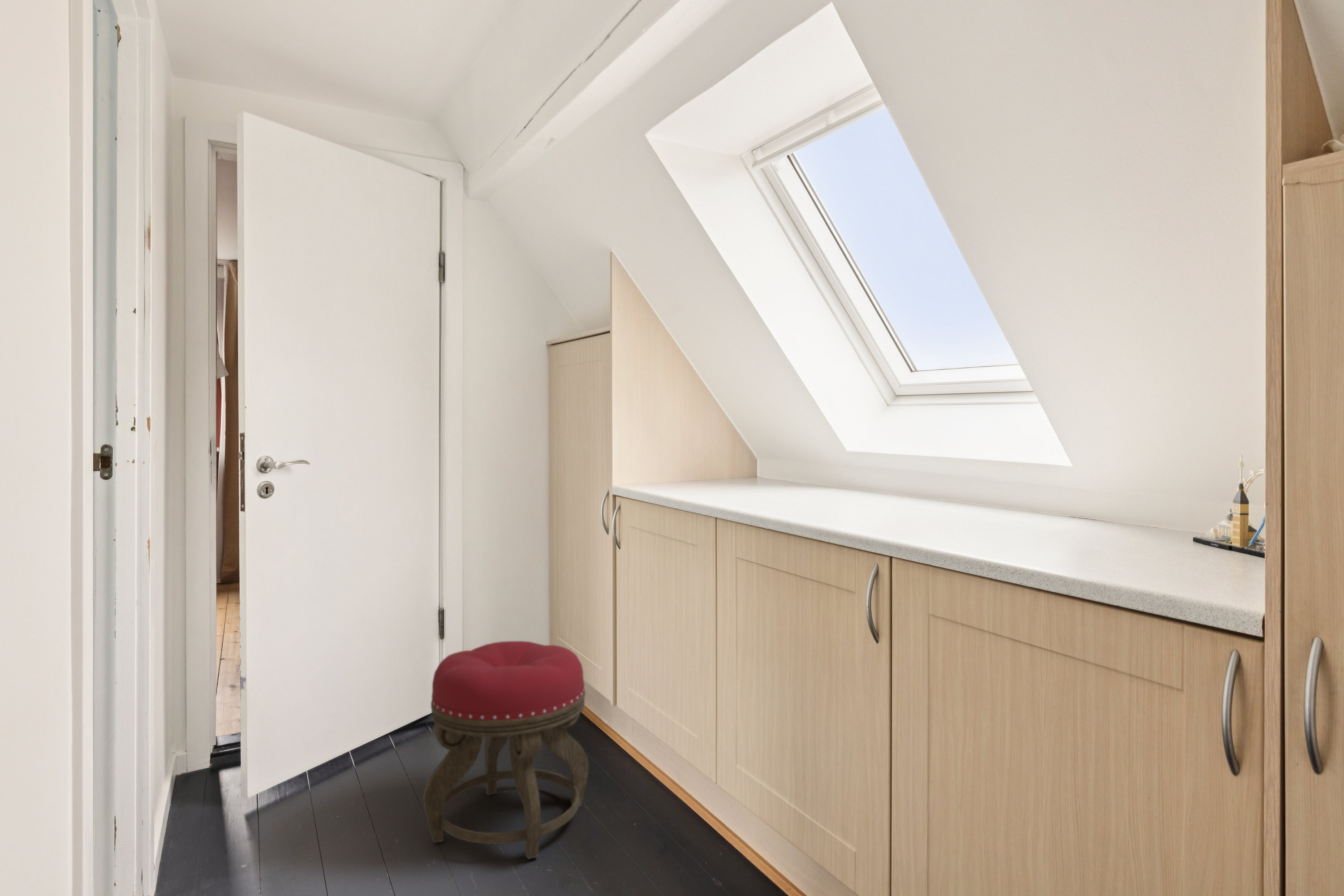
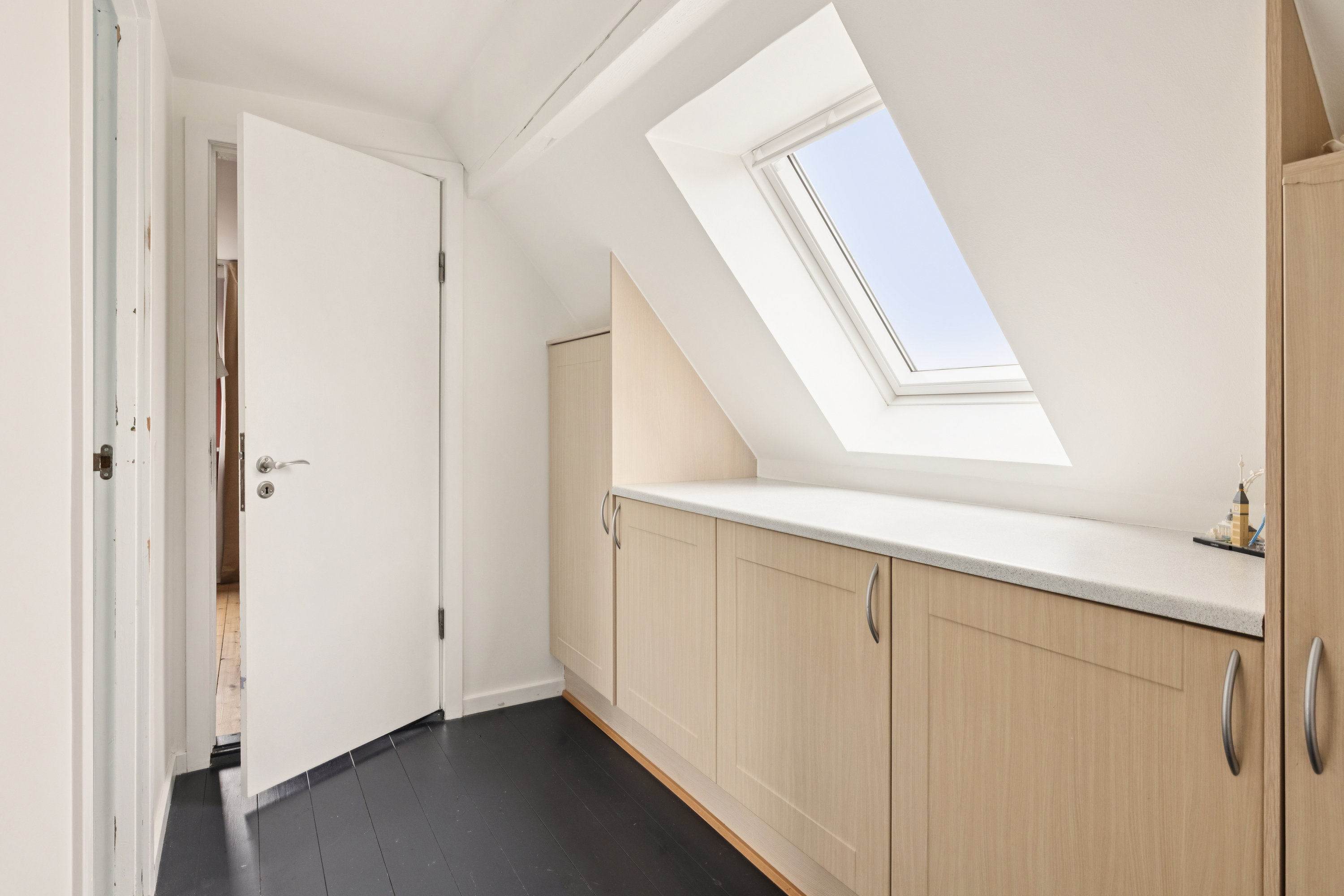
- stool [422,641,589,859]
